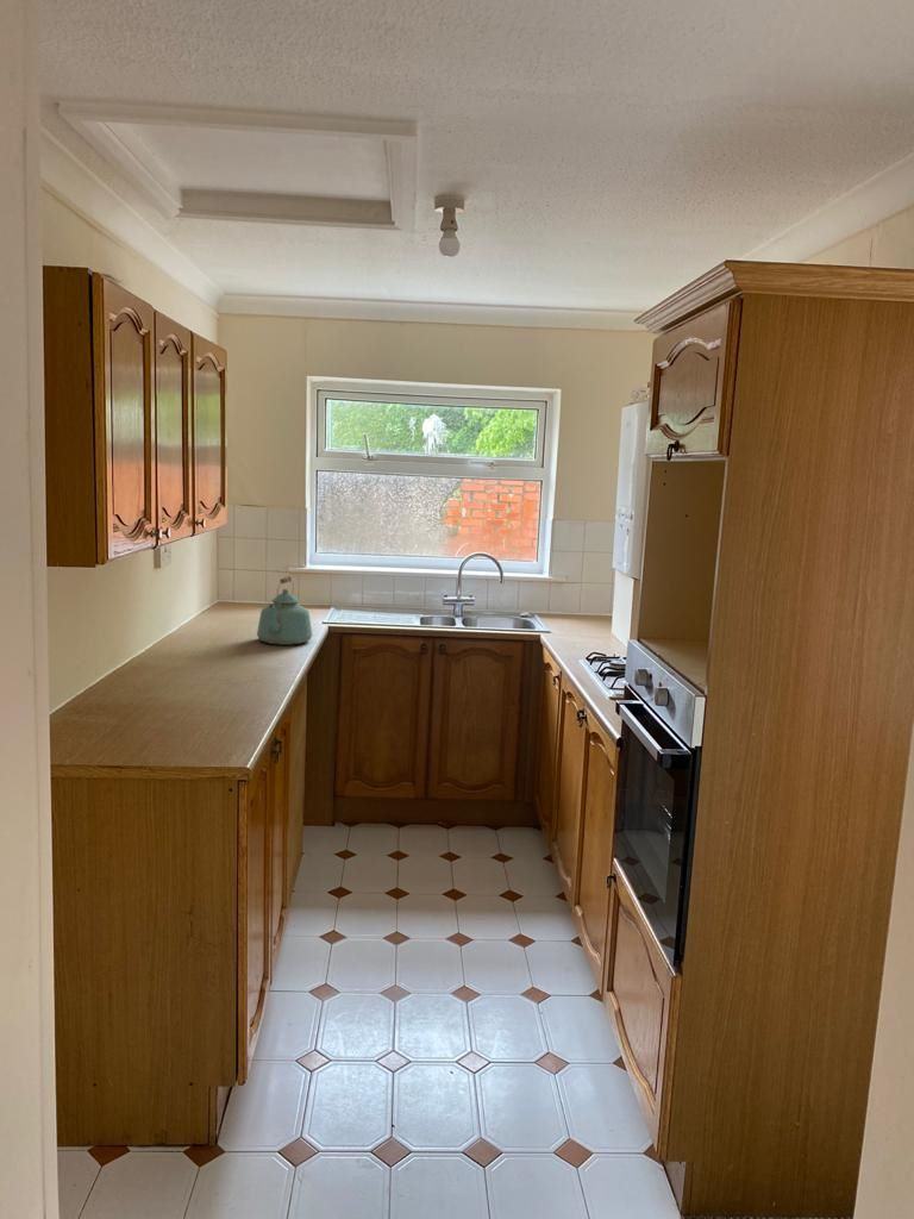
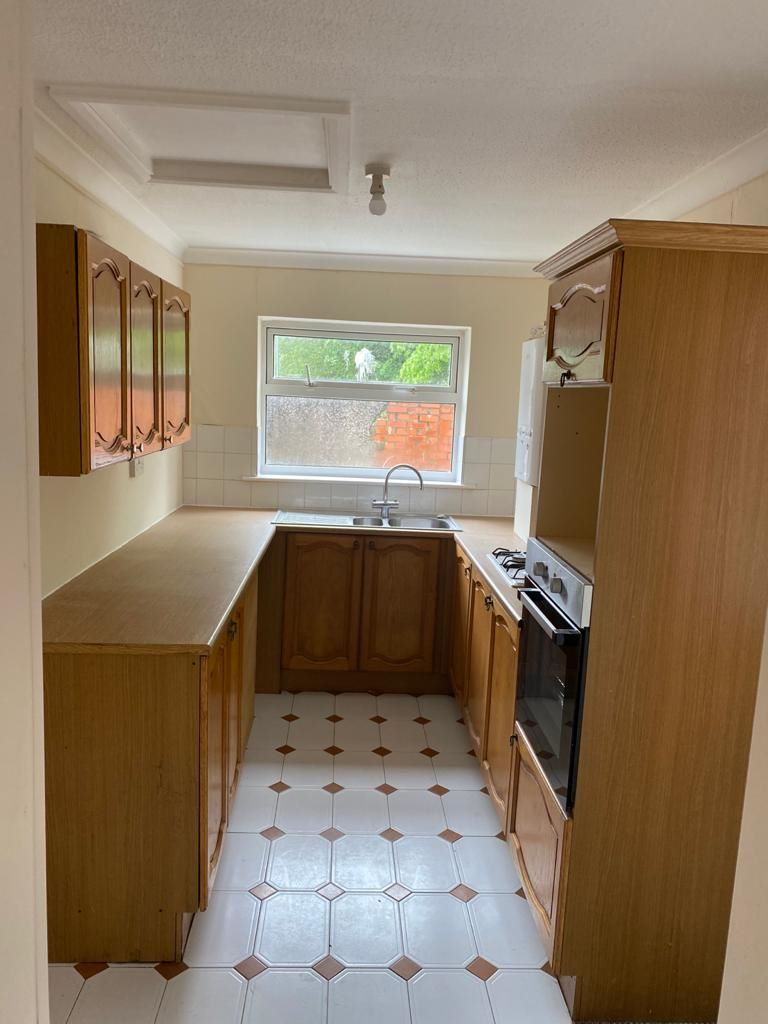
- kettle [256,575,313,646]
